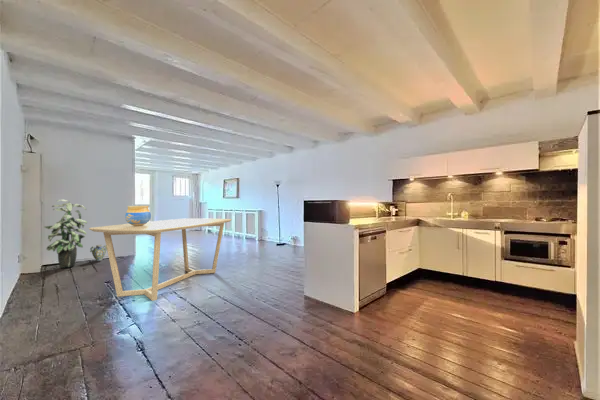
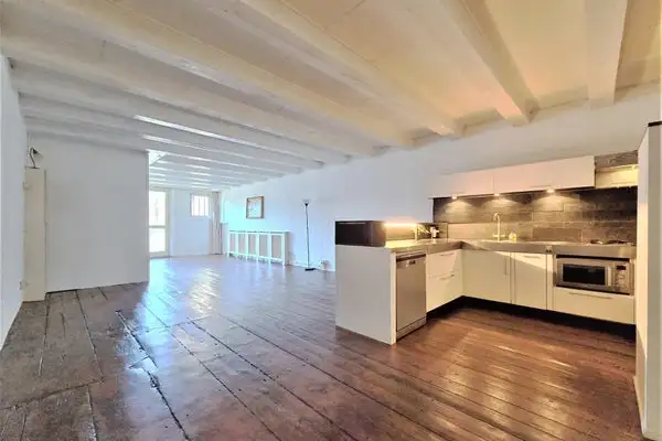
- ceramic jug [89,244,107,262]
- indoor plant [43,199,88,269]
- dining table [88,217,233,302]
- ceramic pot [124,205,152,226]
